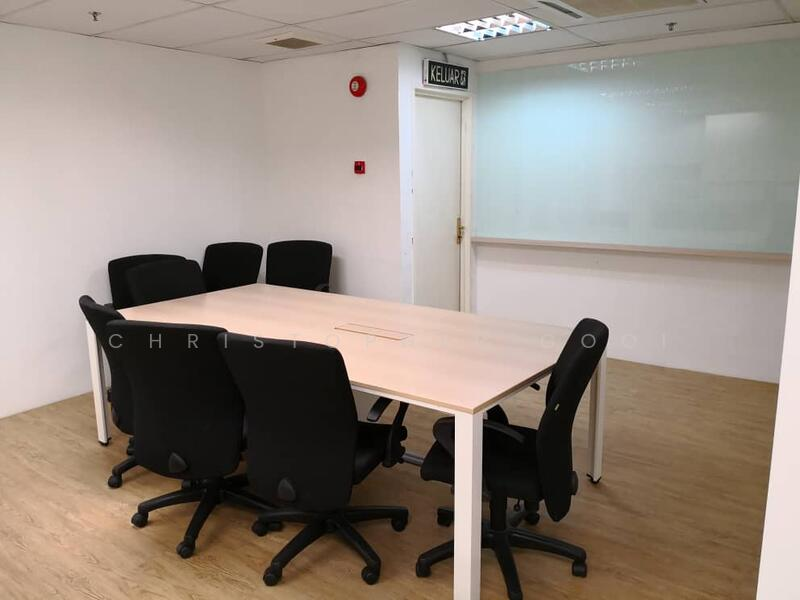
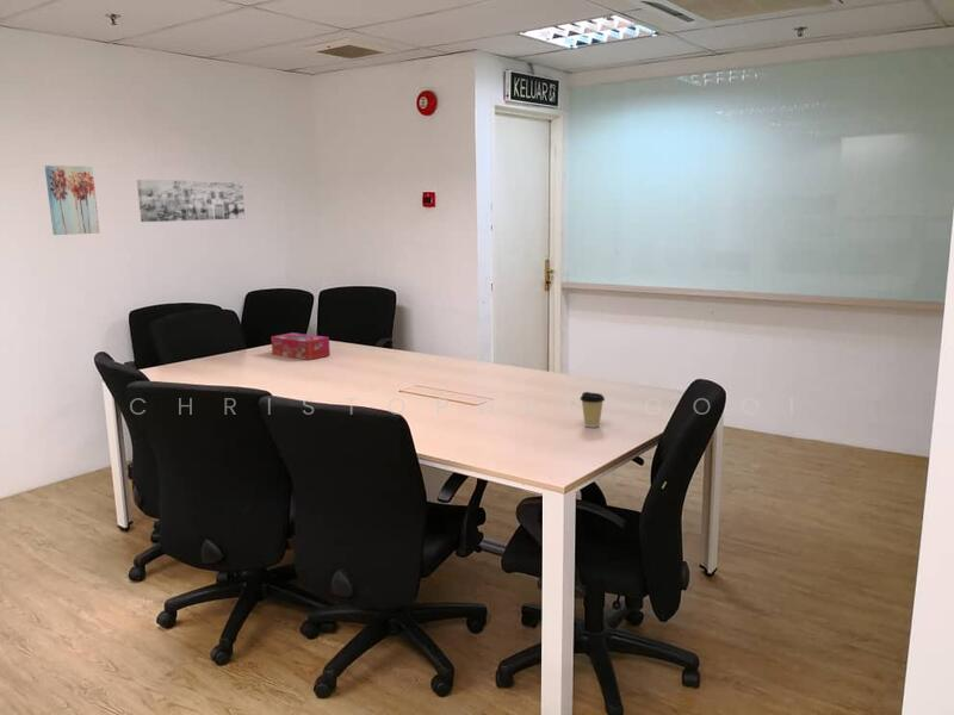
+ tissue box [270,331,332,361]
+ coffee cup [580,391,606,429]
+ wall art [44,164,100,236]
+ wall art [136,179,246,223]
